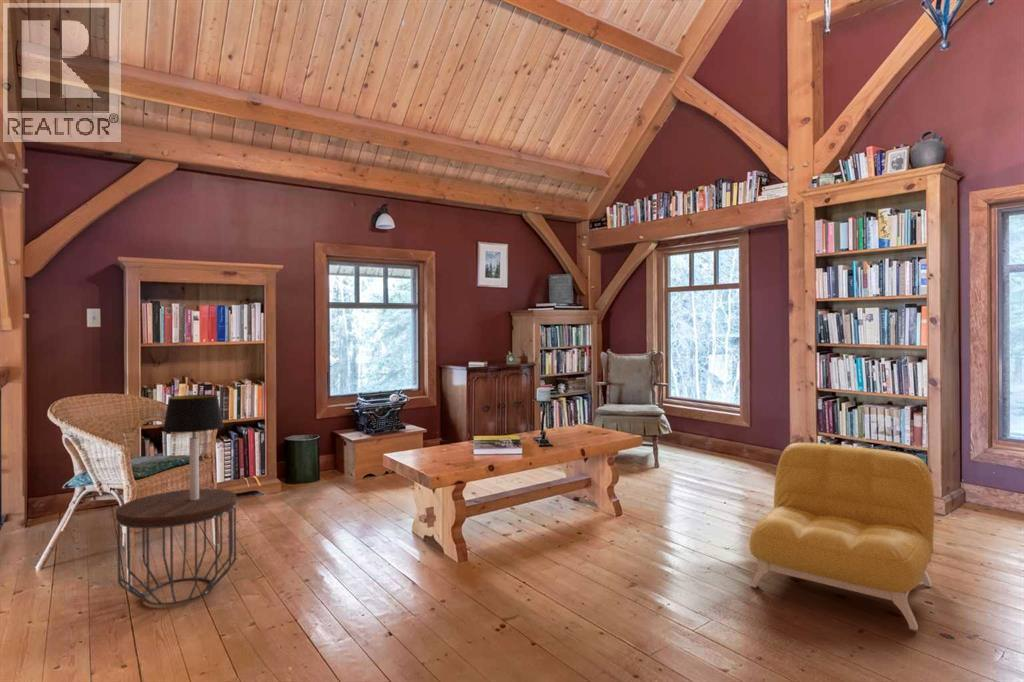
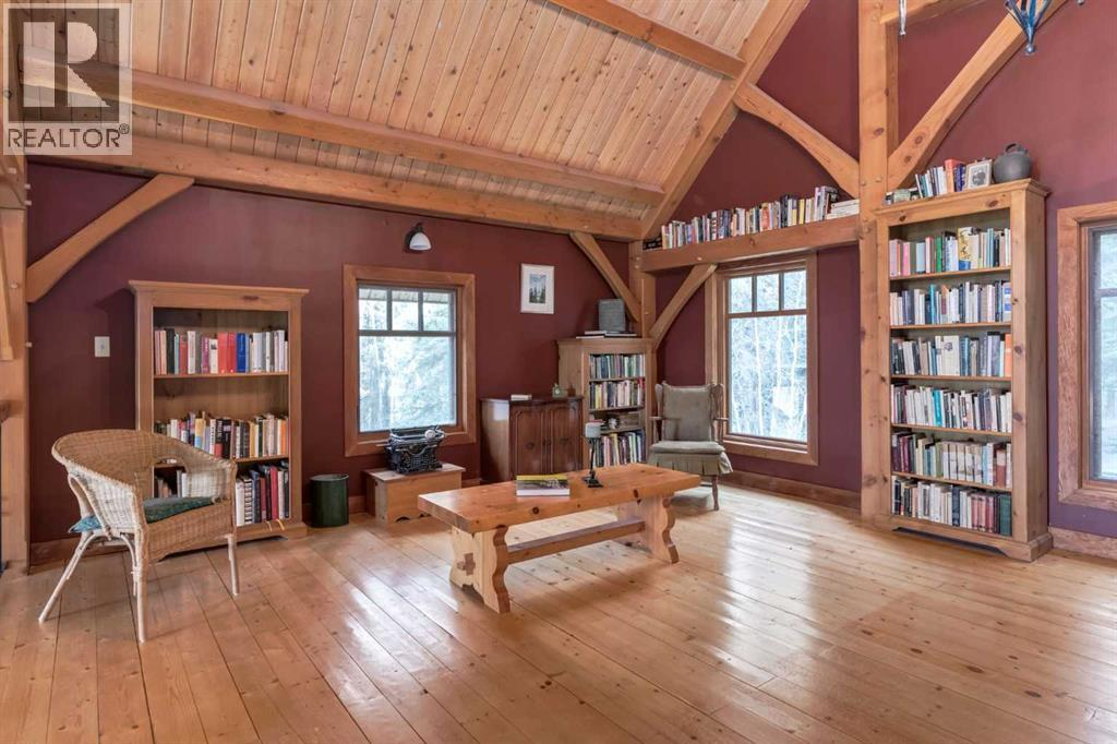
- armchair [749,442,935,632]
- side table [115,488,237,607]
- table lamp [162,394,225,500]
